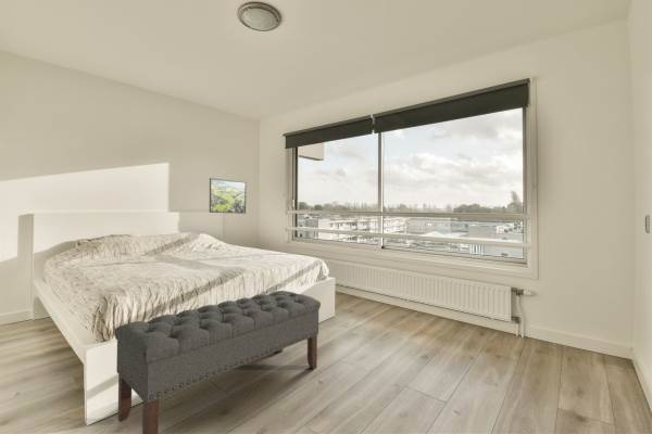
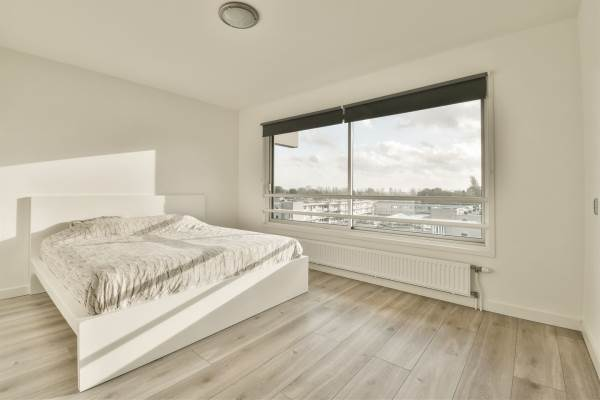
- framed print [209,177,247,215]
- bench [113,290,322,434]
